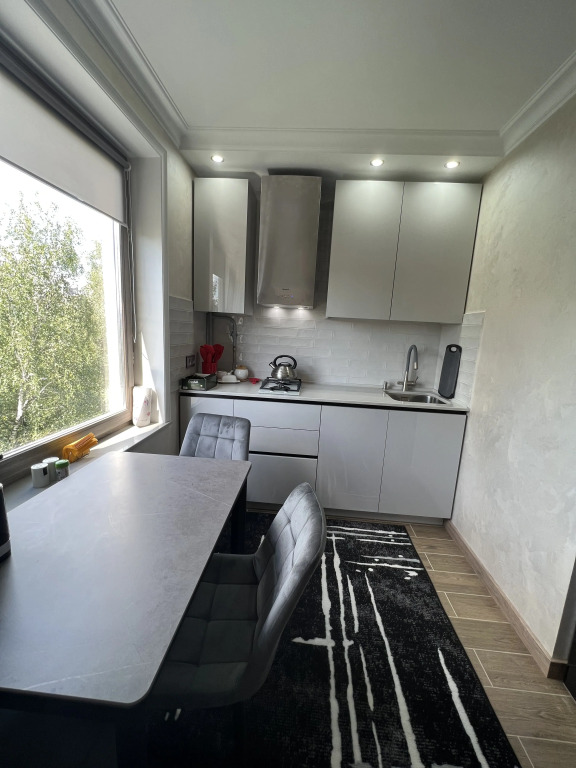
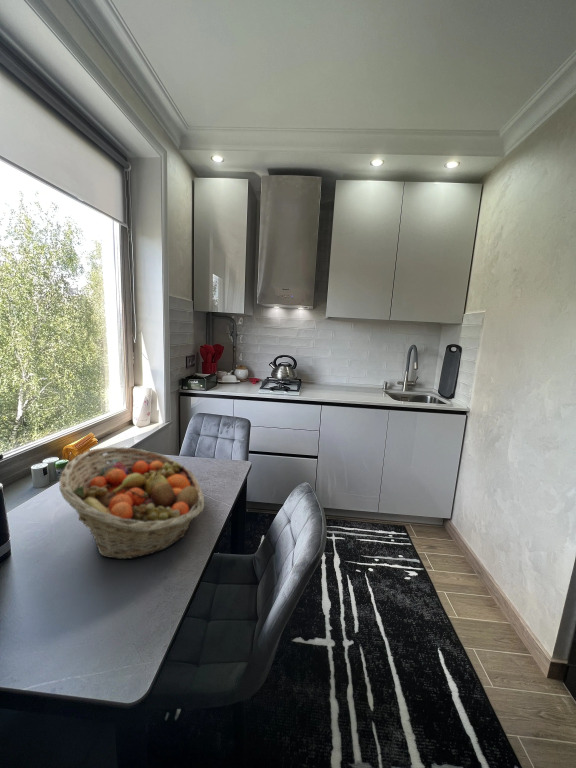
+ fruit basket [58,446,205,560]
